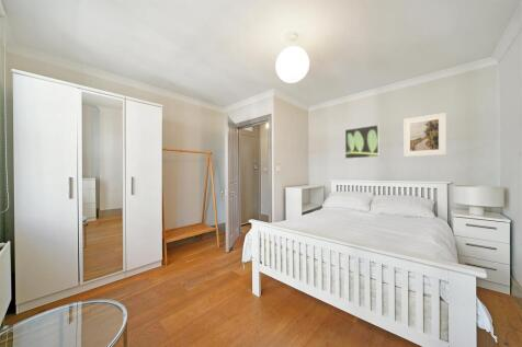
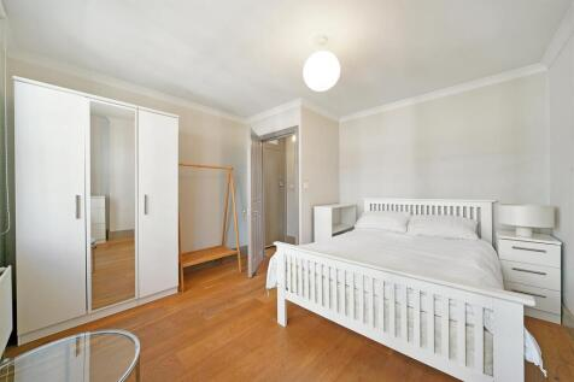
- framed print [402,112,447,158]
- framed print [344,124,379,160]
